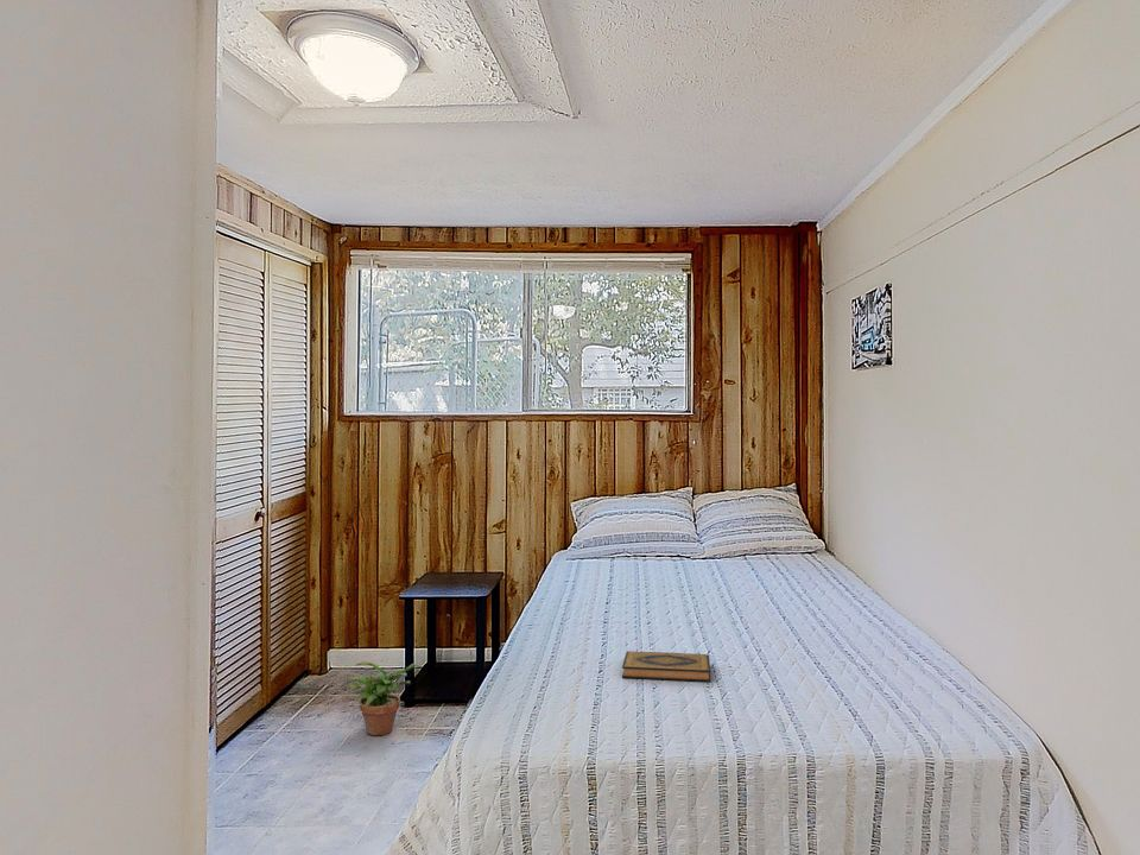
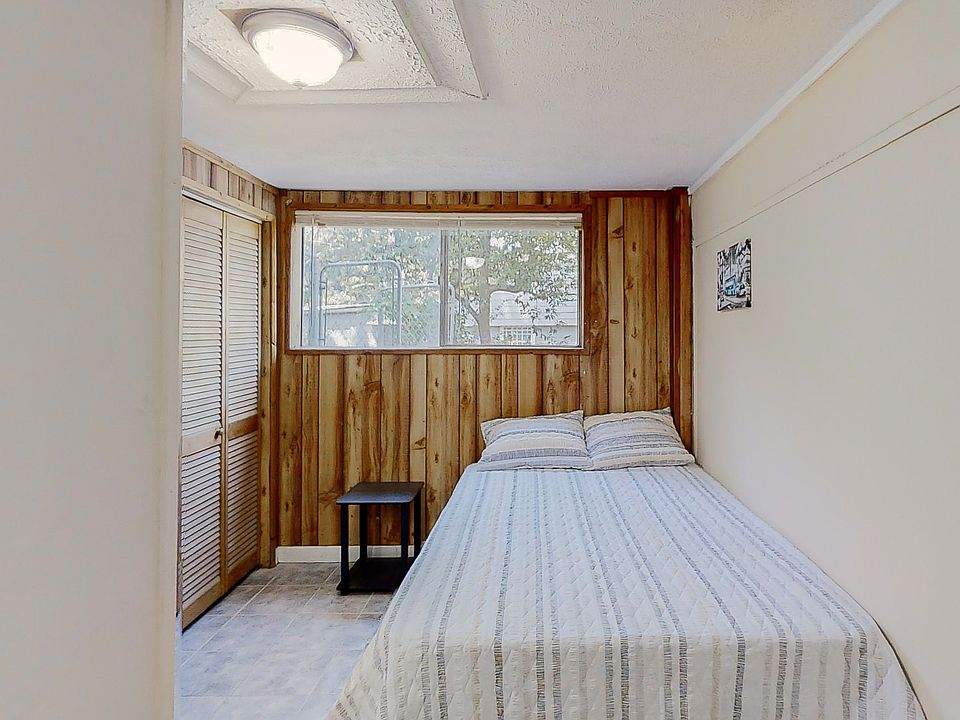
- potted plant [347,660,422,736]
- hardback book [621,651,711,683]
